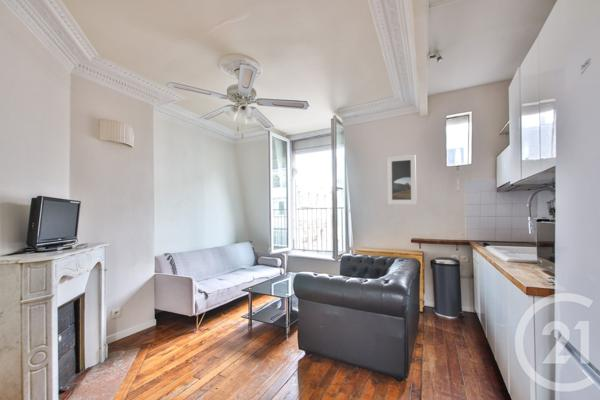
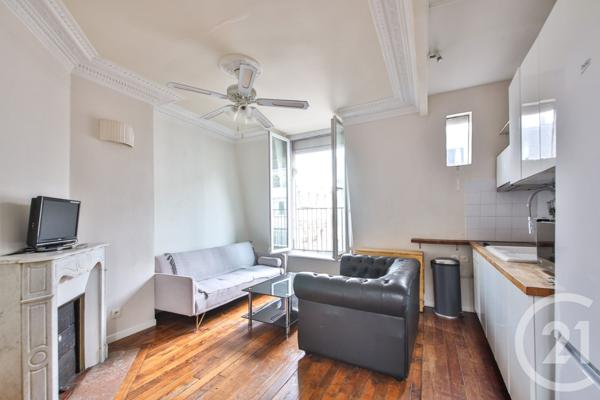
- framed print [386,154,417,205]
